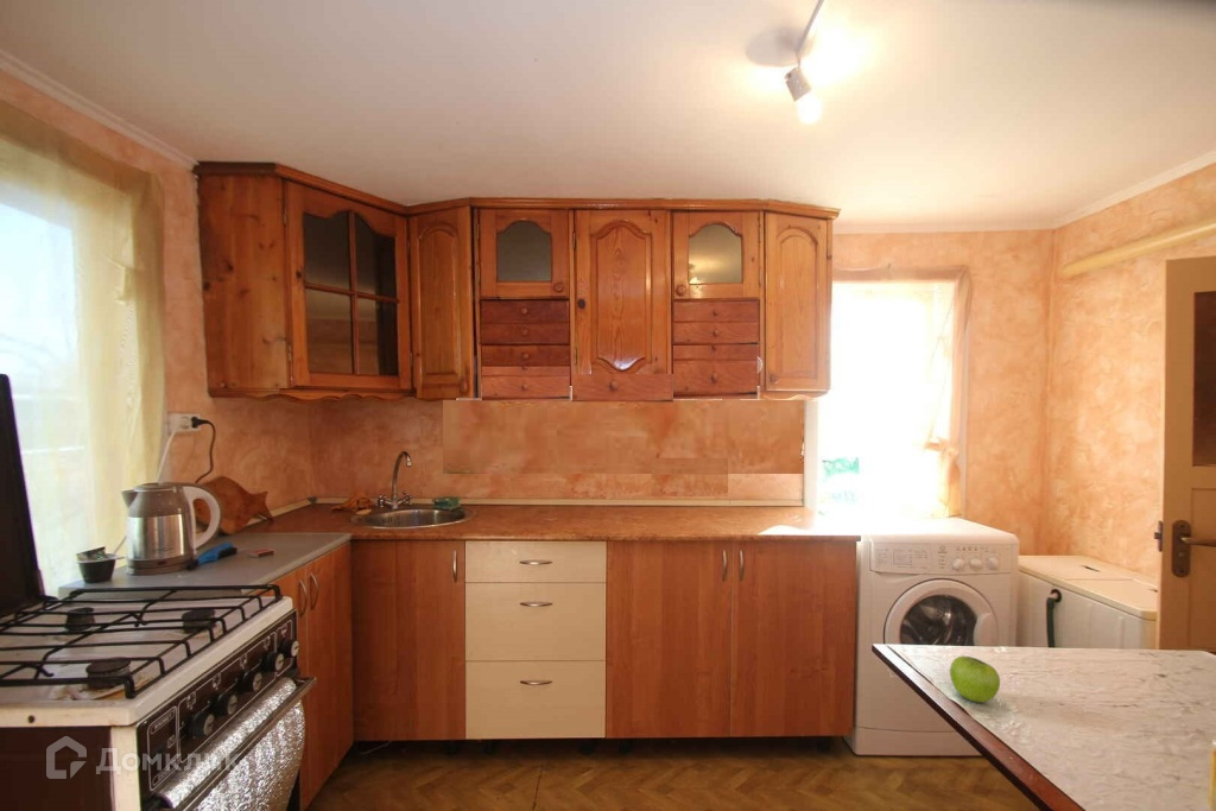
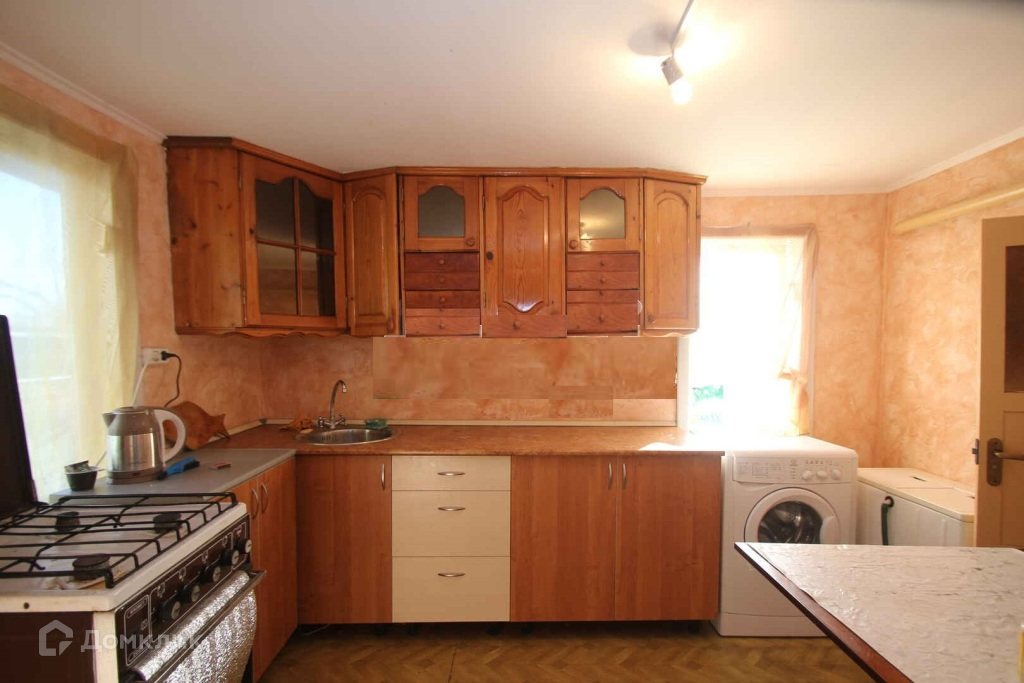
- fruit [949,655,1001,704]
